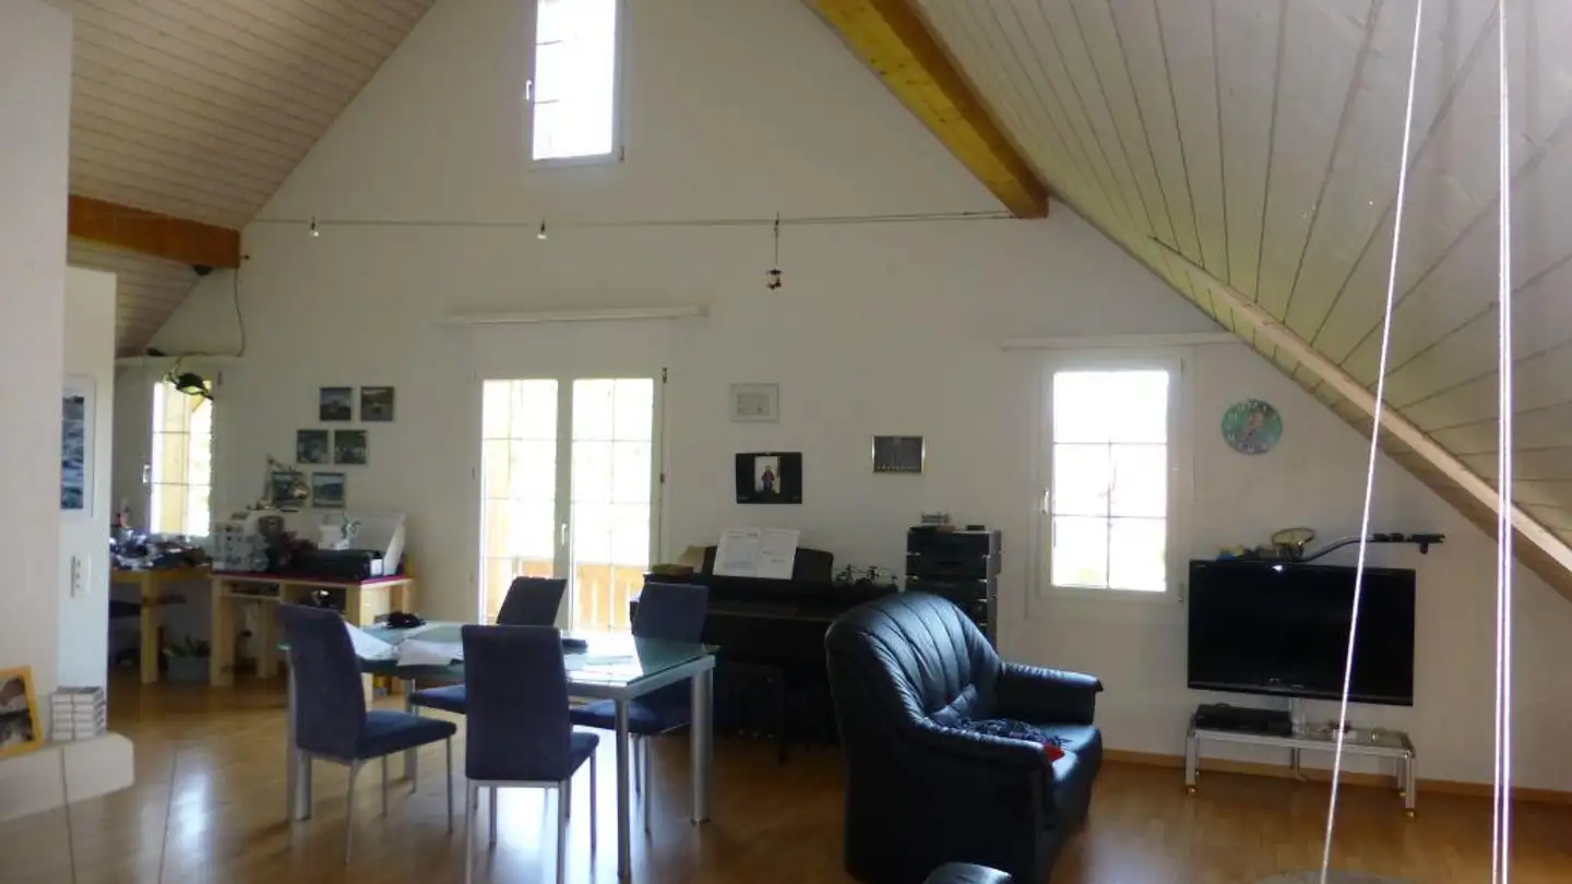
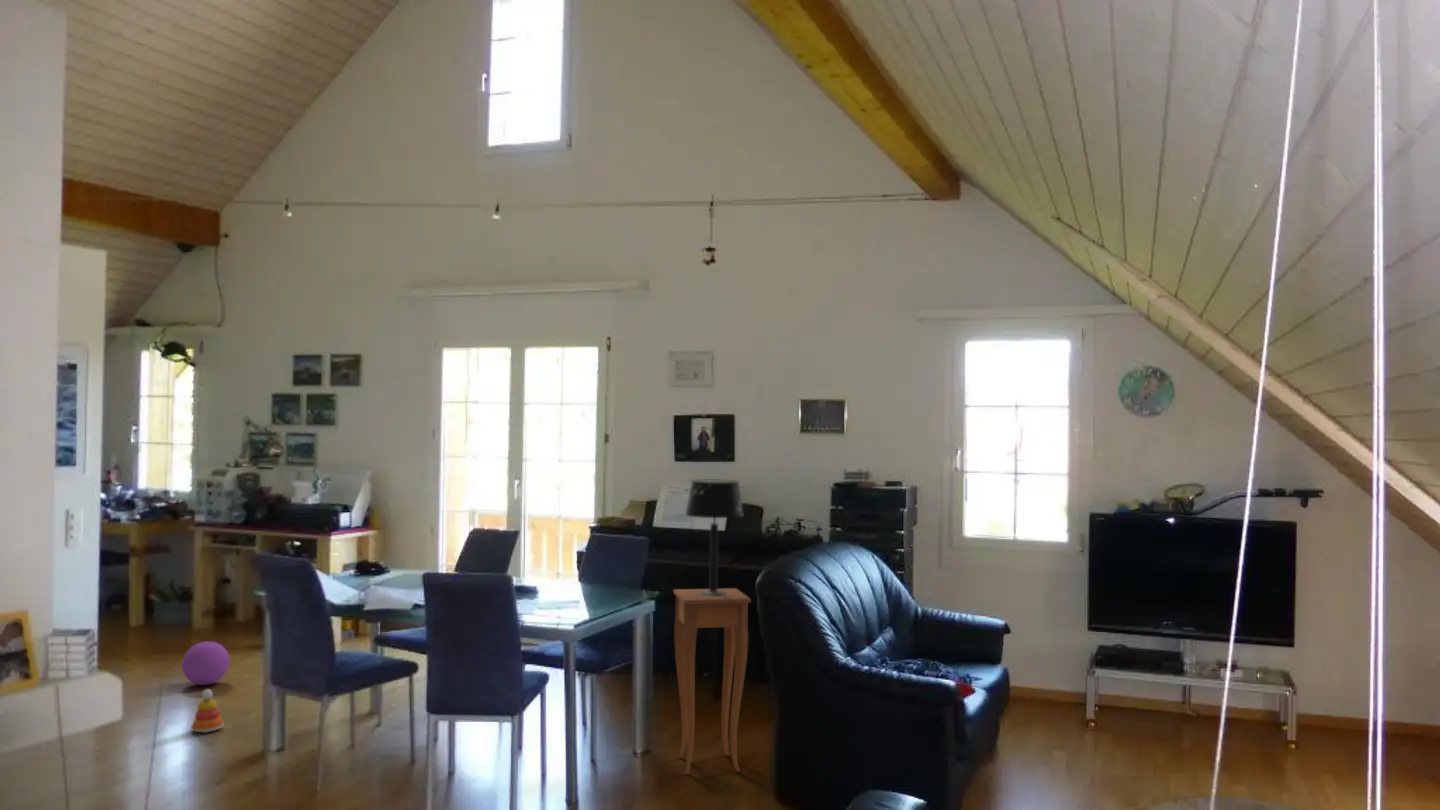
+ table lamp [684,479,745,596]
+ stacking toy [190,688,225,734]
+ ball [181,640,231,686]
+ side table [672,587,752,776]
